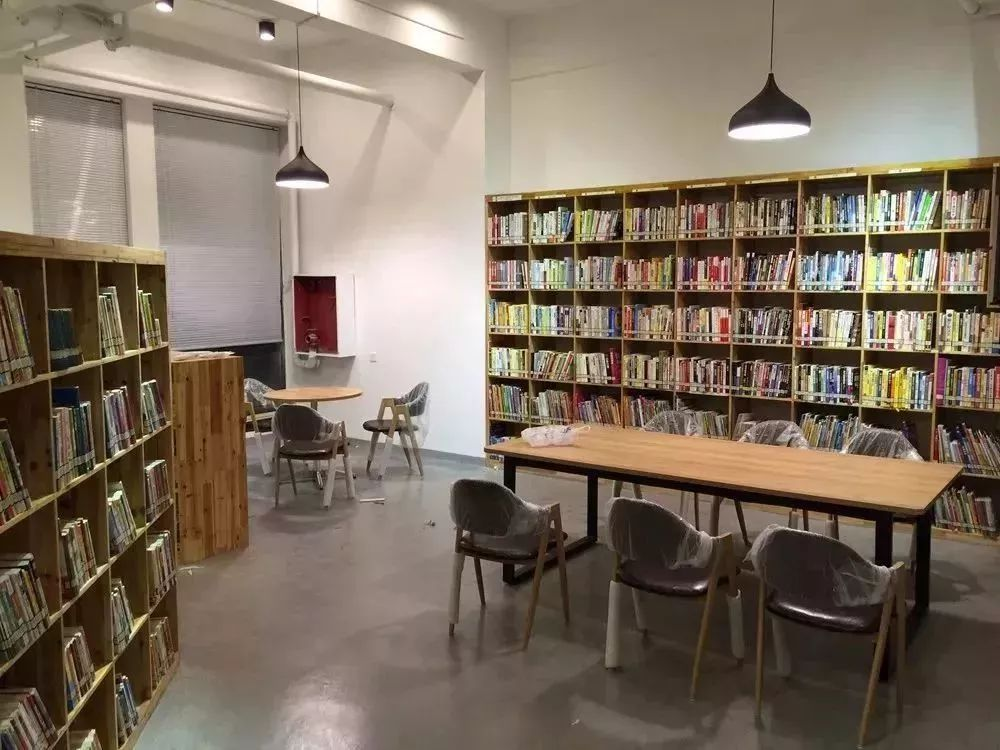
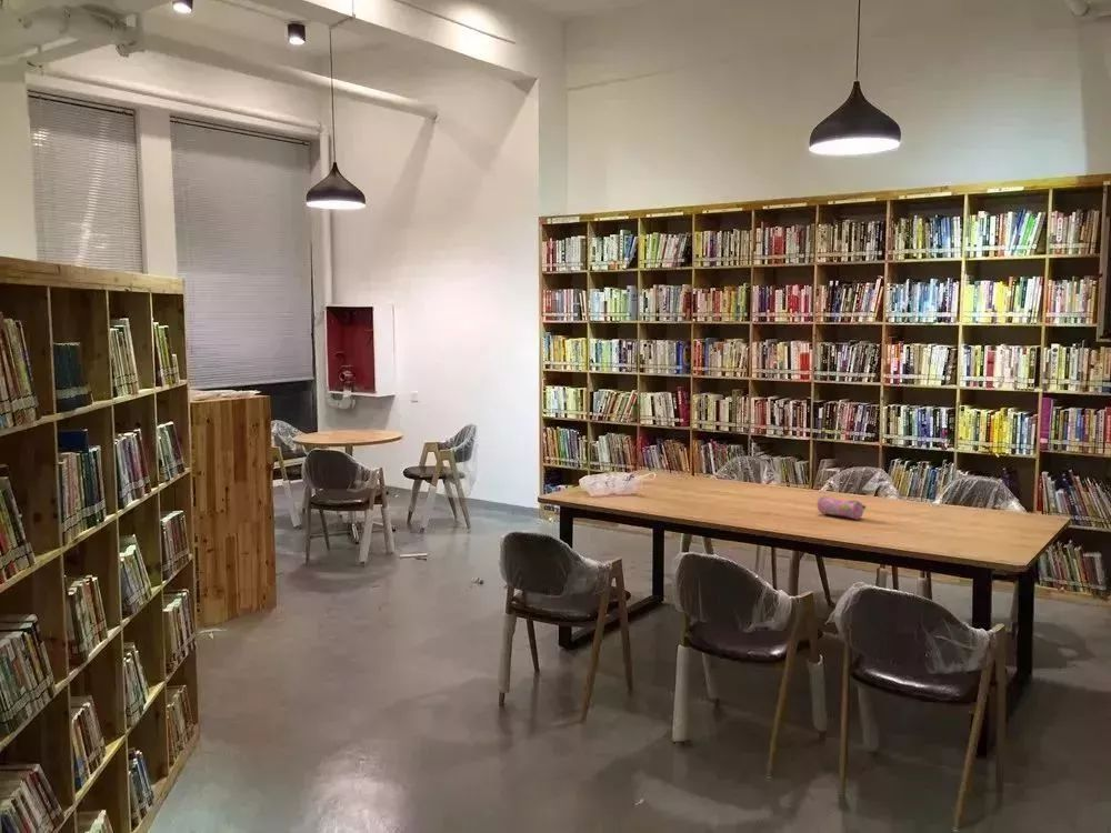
+ pencil case [815,494,867,521]
